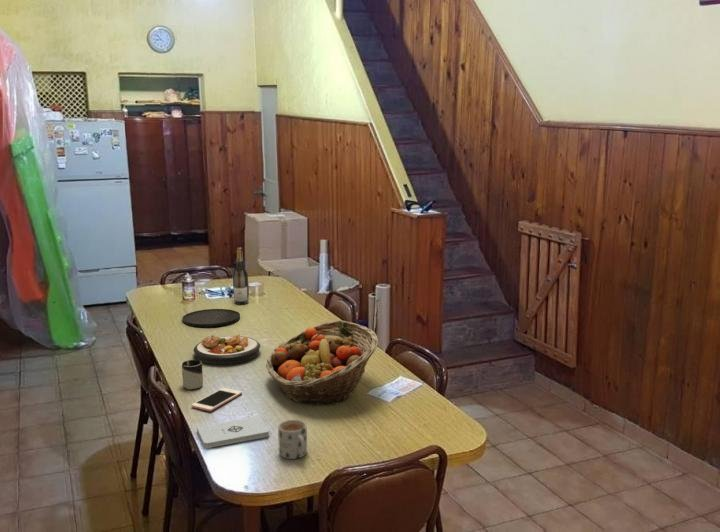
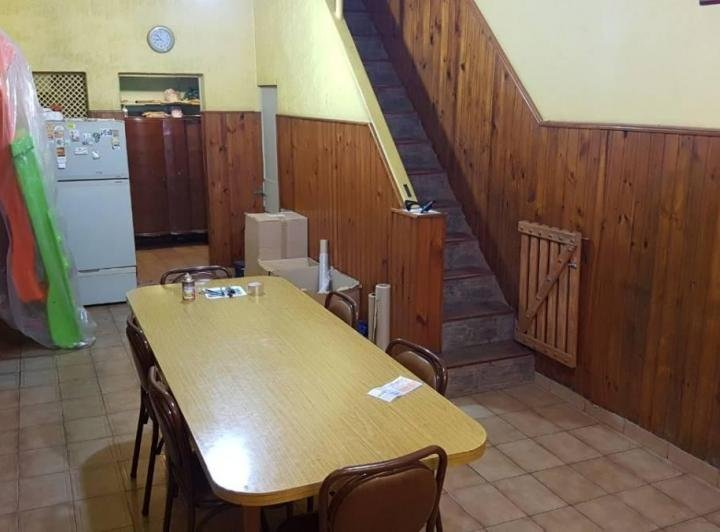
- fruit basket [265,319,379,406]
- cup [181,359,204,390]
- wine bottle [232,247,250,305]
- notepad [196,415,270,449]
- plate [193,333,261,365]
- mug [277,419,308,460]
- plate [181,308,241,328]
- cell phone [191,387,243,412]
